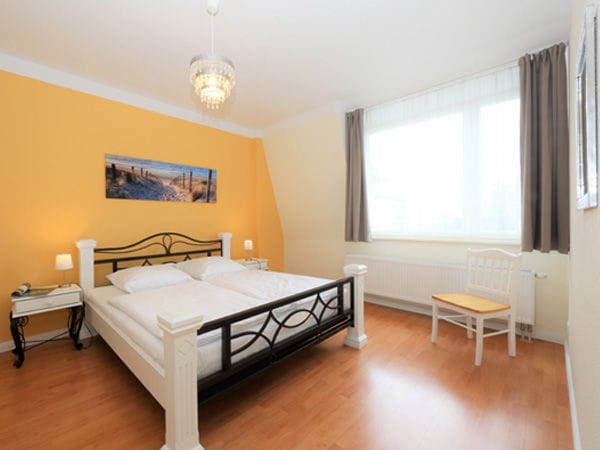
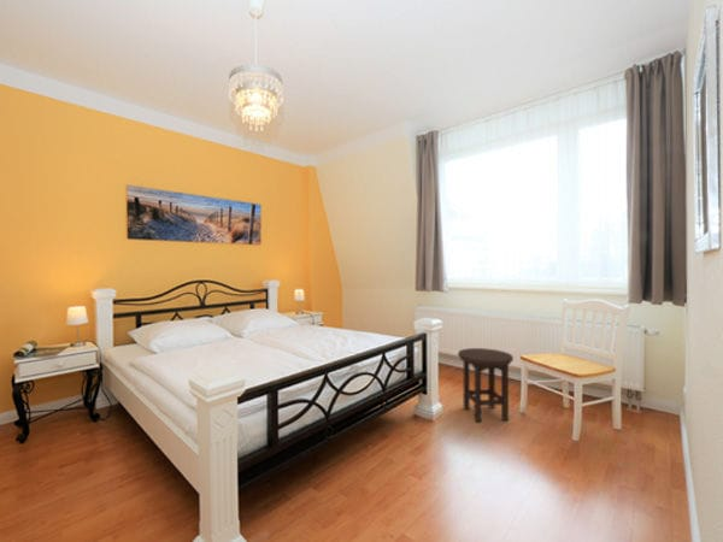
+ stool [457,347,515,423]
